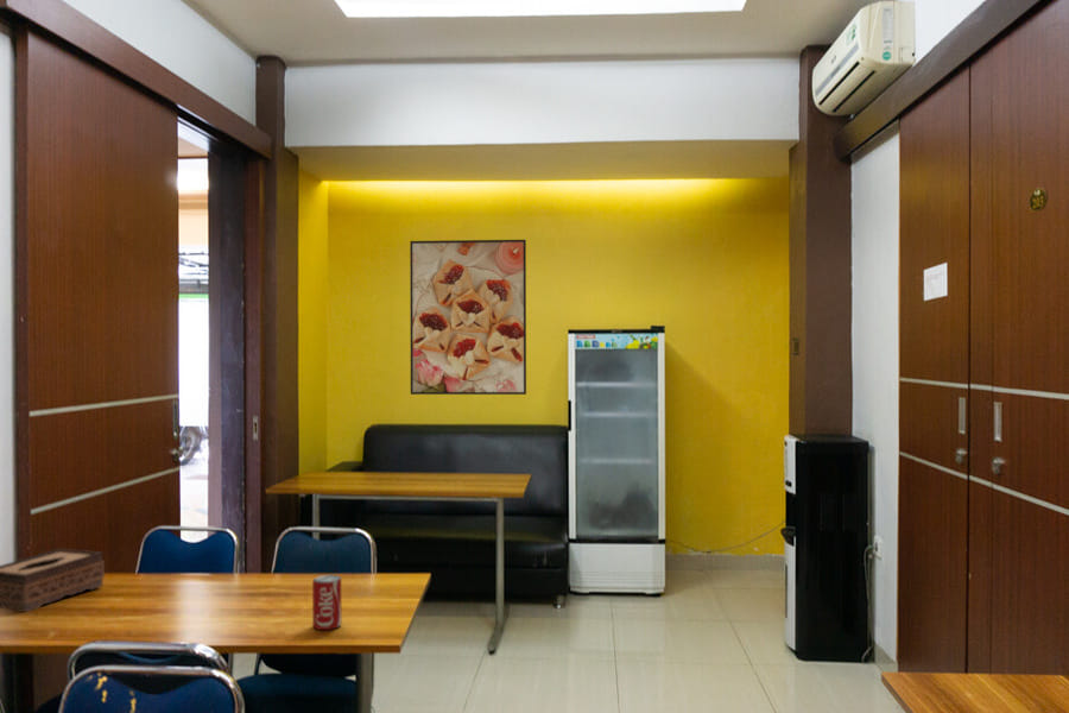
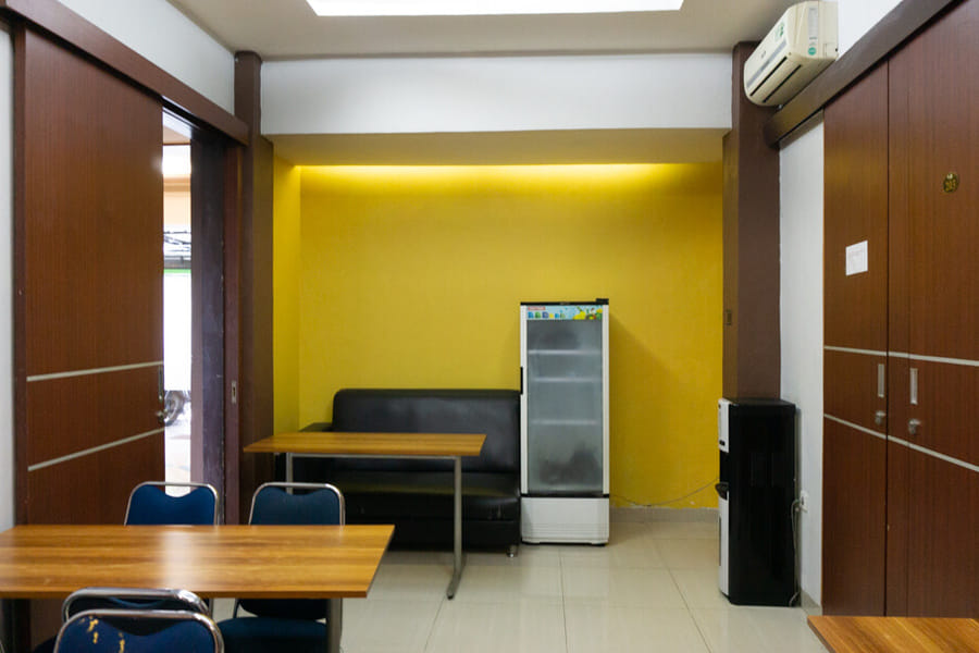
- beverage can [311,574,342,631]
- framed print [409,239,527,396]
- tissue box [0,548,106,613]
